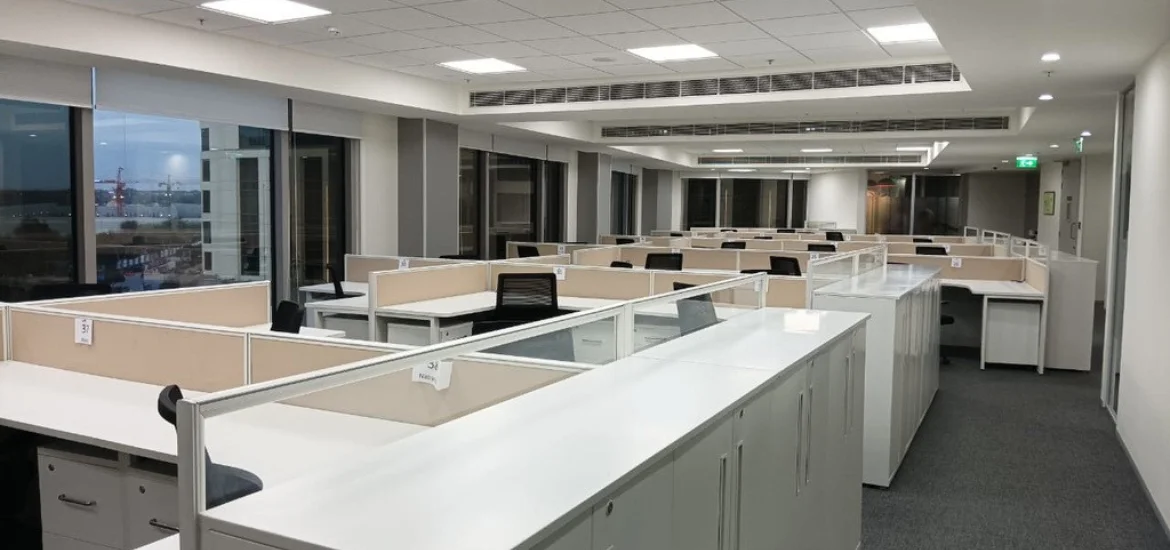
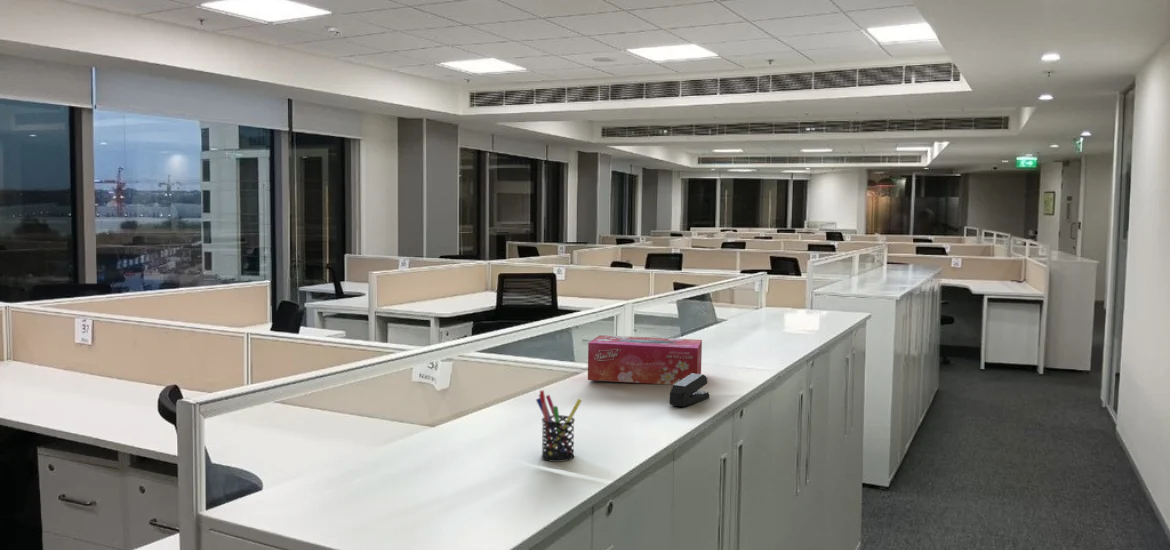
+ pen holder [535,389,583,463]
+ stapler [669,373,710,408]
+ tissue box [587,334,703,386]
